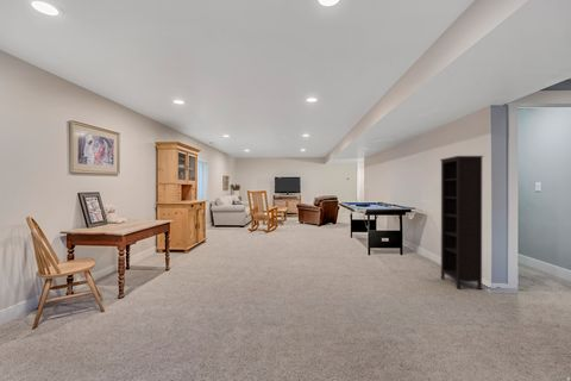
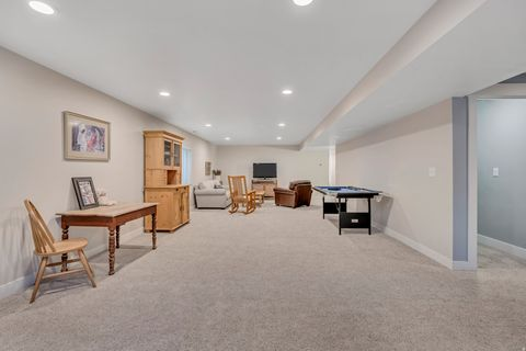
- bookcase [439,155,484,291]
